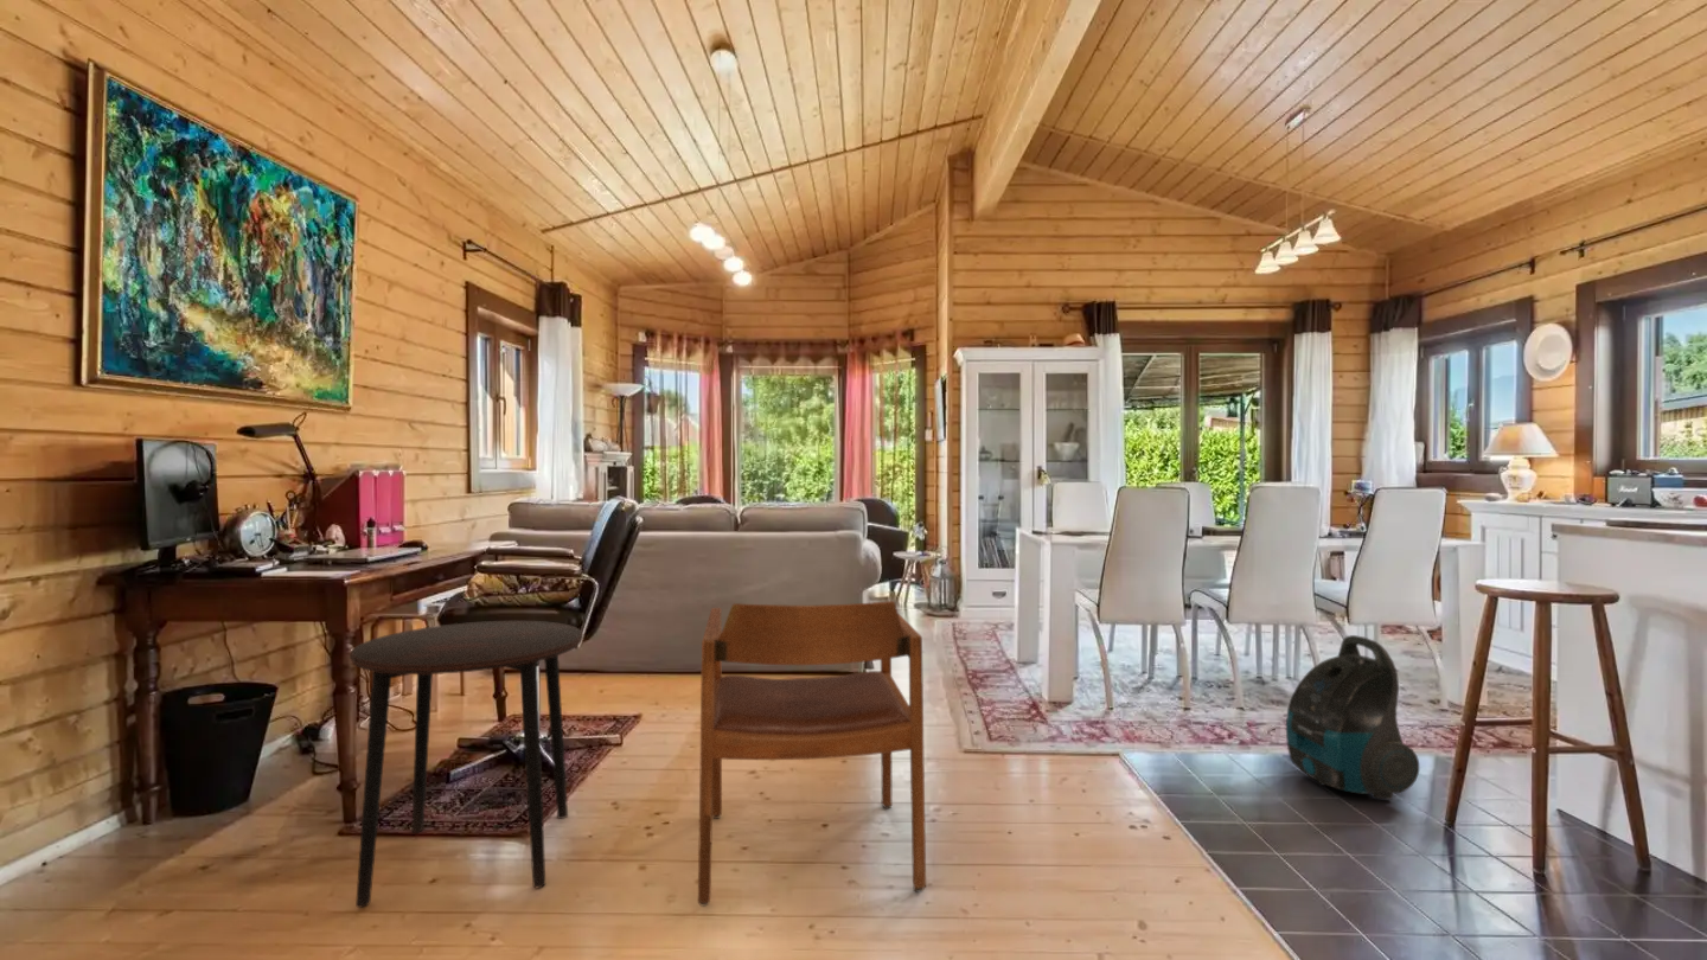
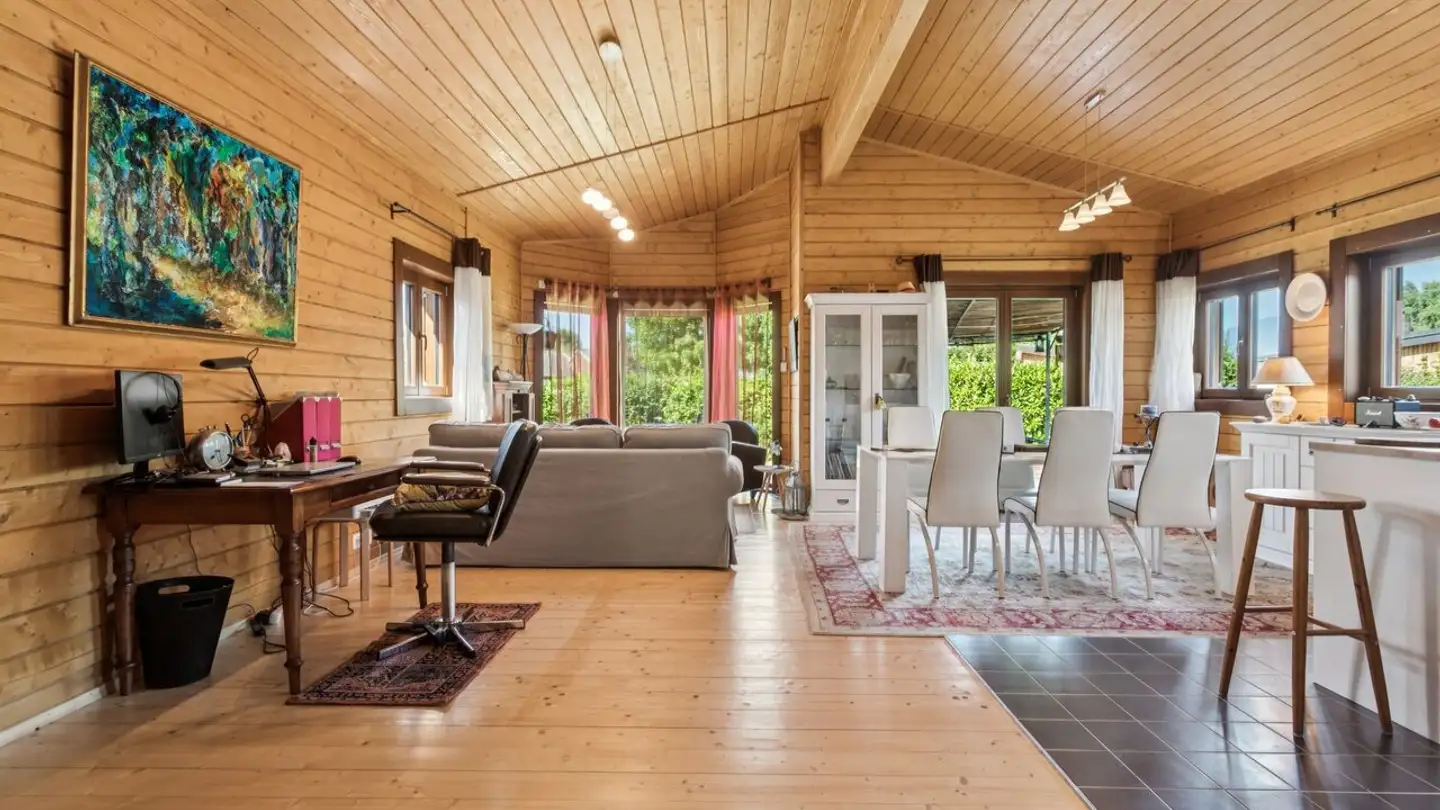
- vacuum cleaner [1285,634,1420,801]
- side table [349,620,584,909]
- armchair [697,600,927,907]
